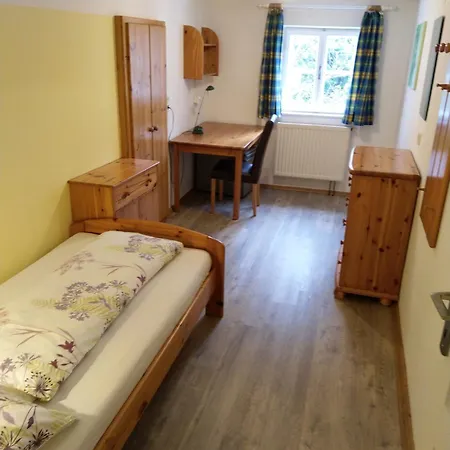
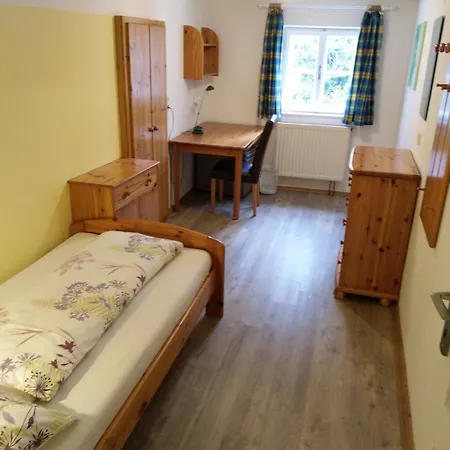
+ wastebasket [259,165,280,195]
